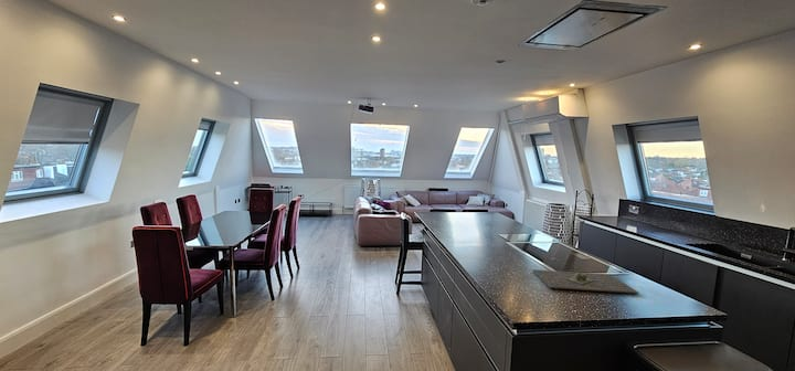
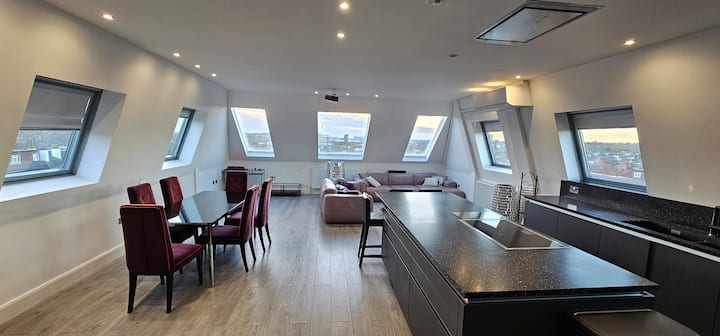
- cutting board [531,268,640,295]
